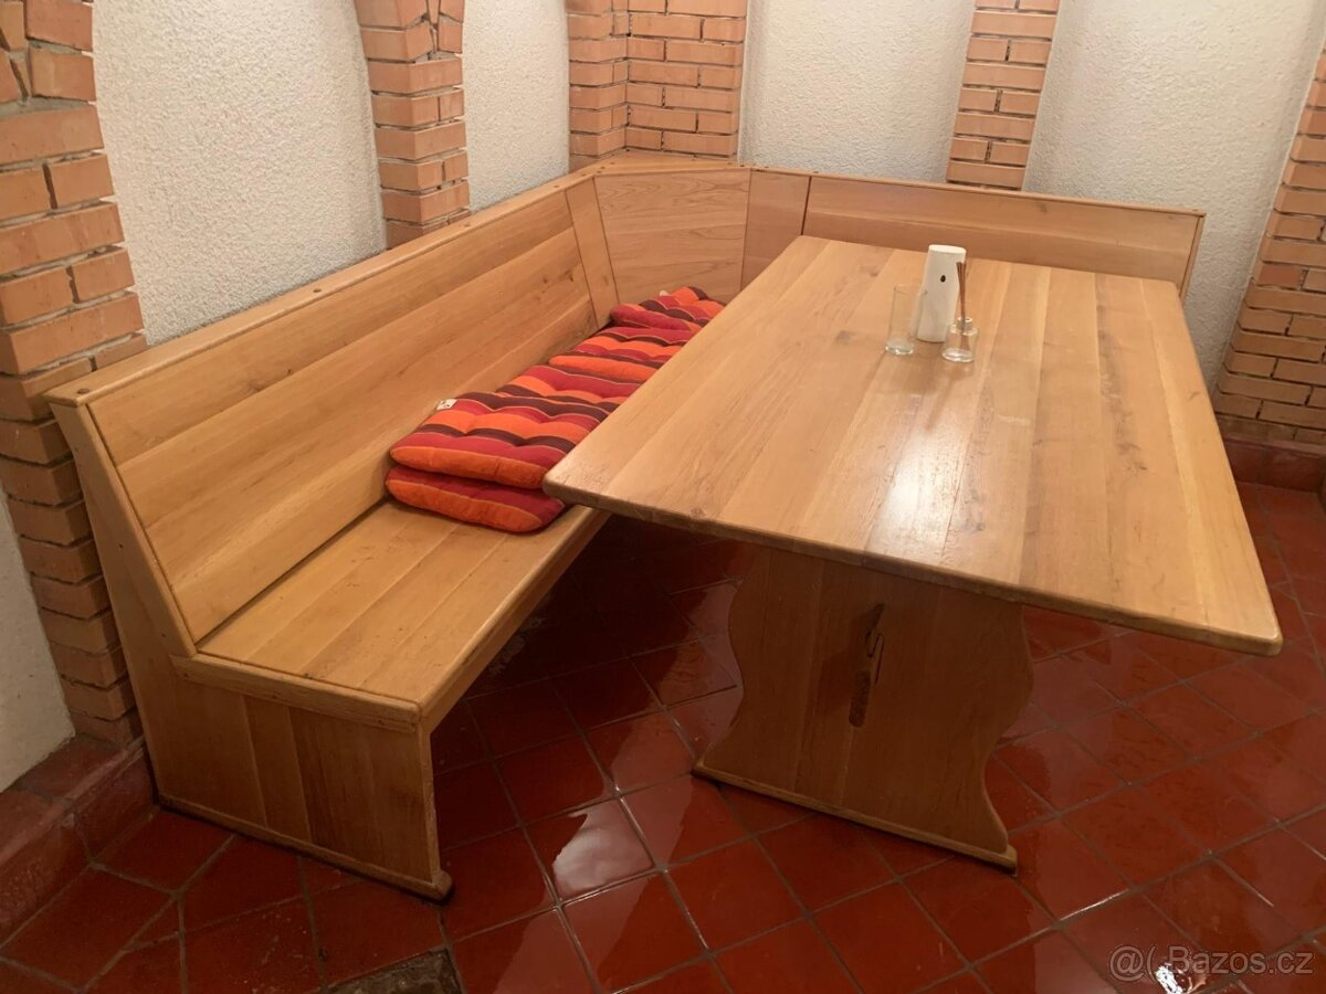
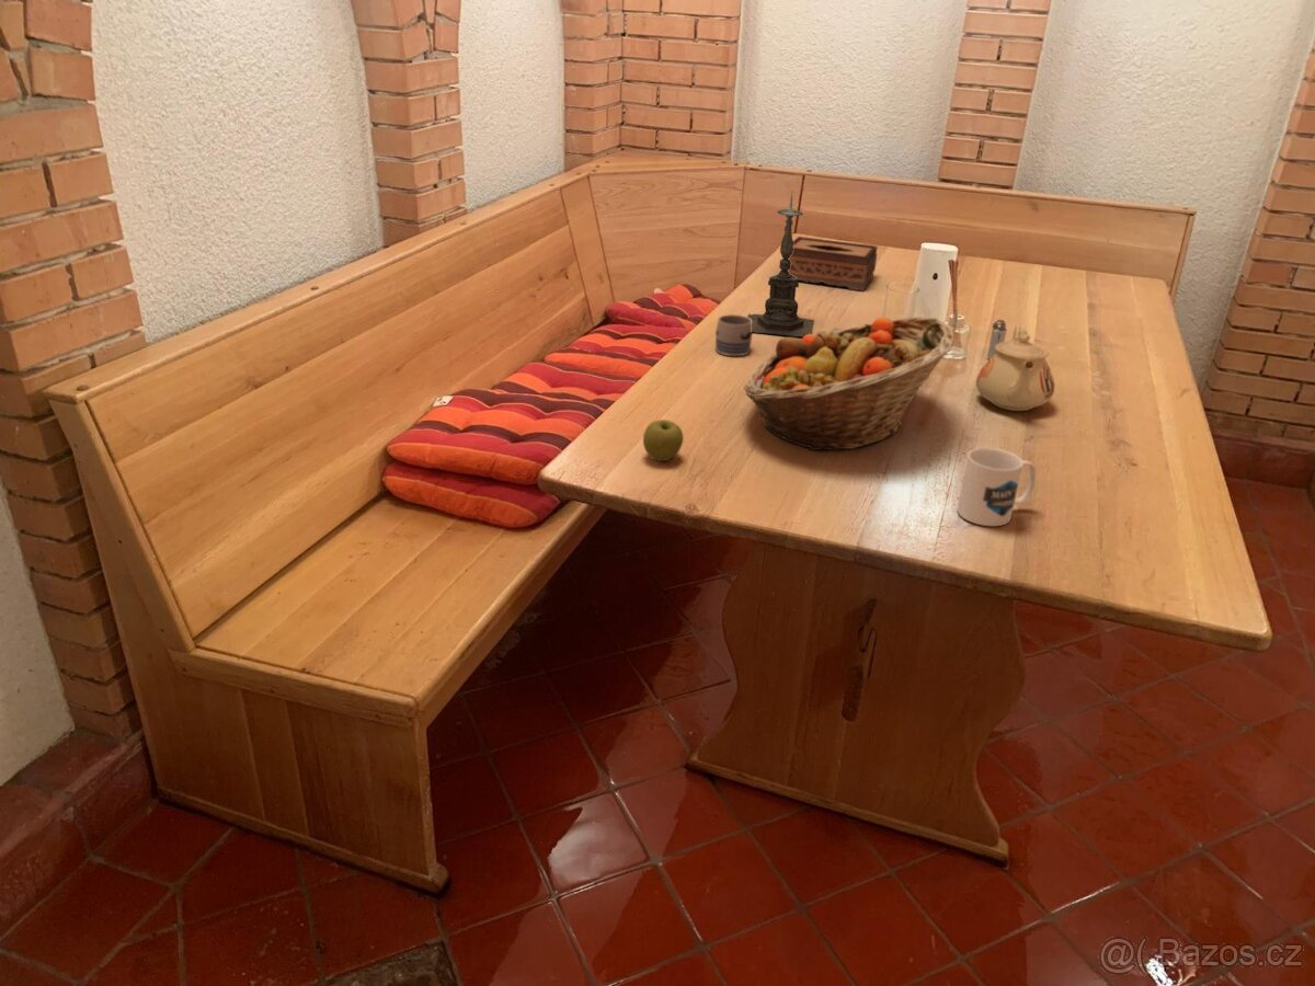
+ tissue box [788,236,879,291]
+ mug [714,313,753,357]
+ apple [642,419,685,462]
+ mug [957,447,1037,527]
+ fruit basket [743,316,954,451]
+ shaker [986,319,1008,359]
+ teapot [975,324,1055,412]
+ candle holder [747,190,815,337]
